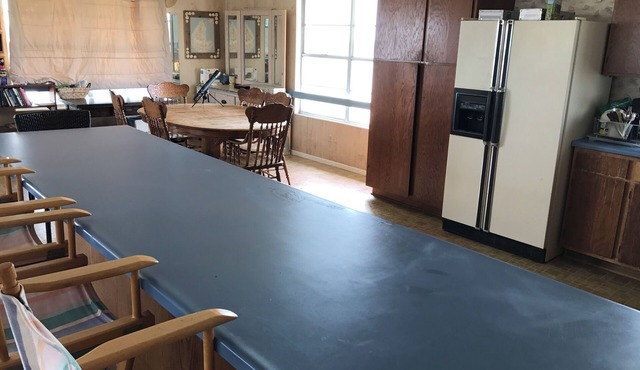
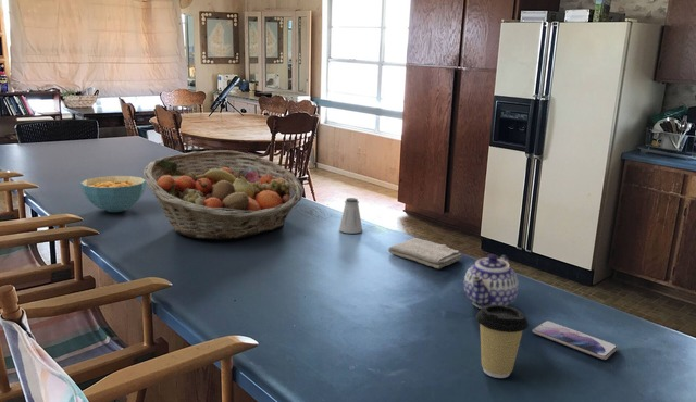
+ coffee cup [475,304,530,379]
+ teapot [463,253,520,310]
+ cereal bowl [79,175,147,213]
+ fruit basket [142,150,304,240]
+ smartphone [532,319,619,361]
+ saltshaker [338,197,363,235]
+ washcloth [387,237,463,269]
